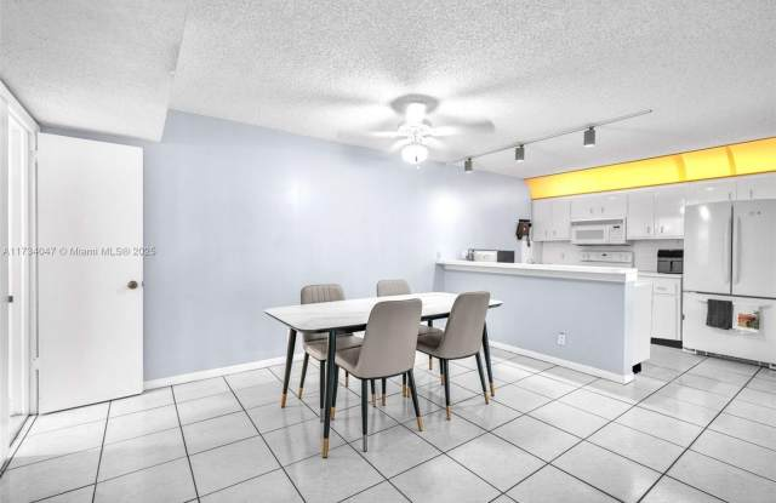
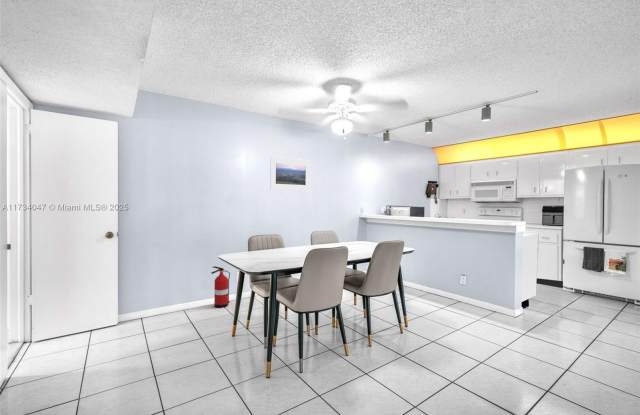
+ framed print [269,156,311,191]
+ fire extinguisher [210,265,231,309]
